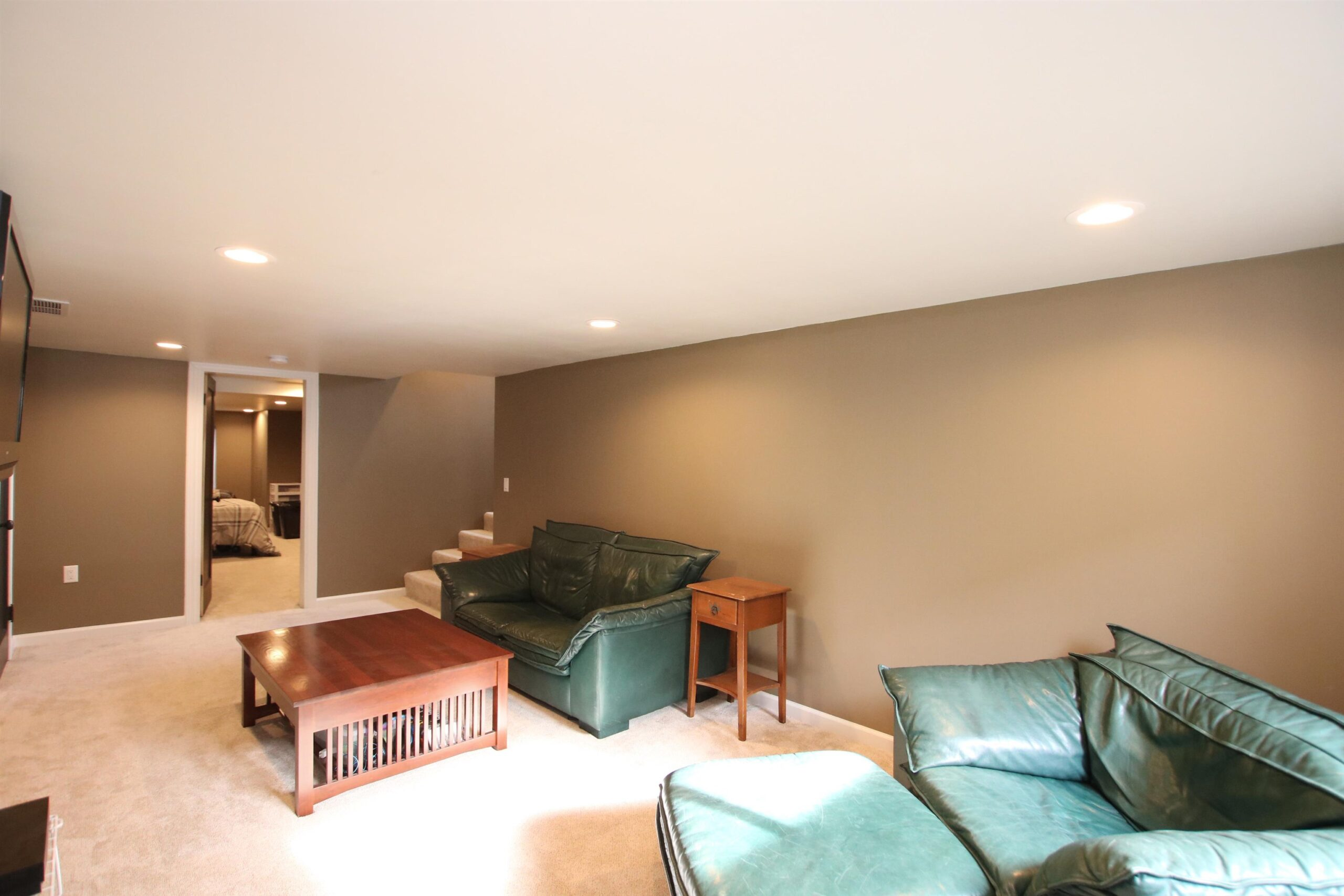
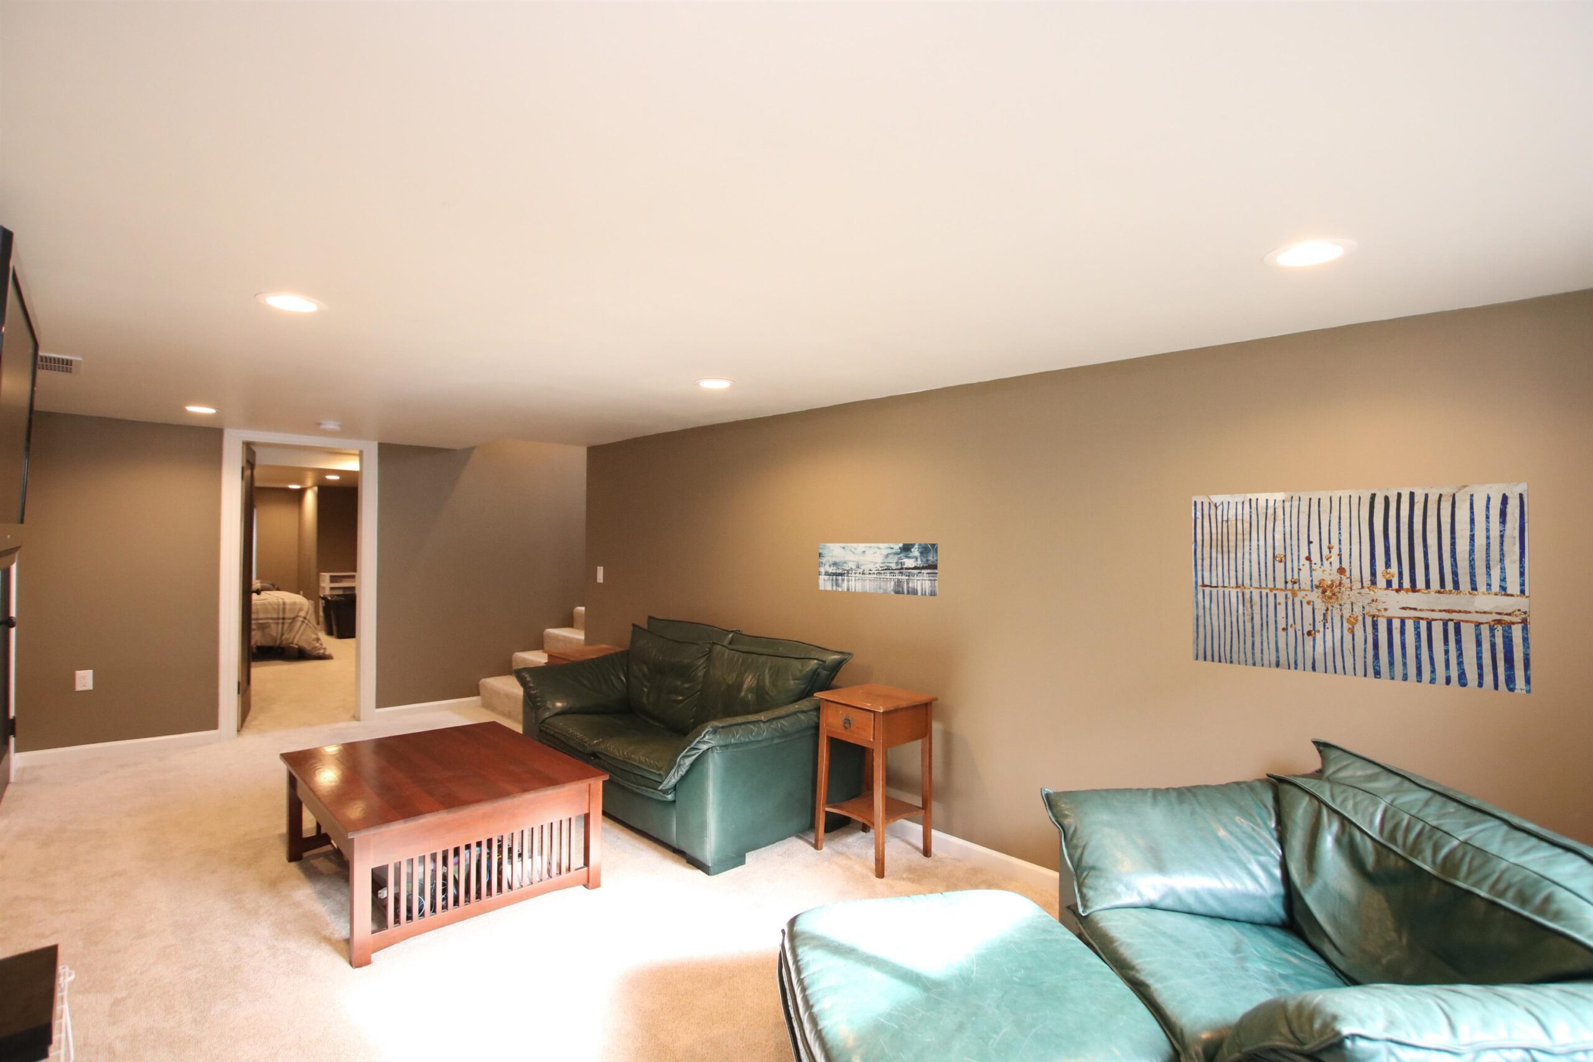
+ wall art [1191,481,1533,695]
+ wall art [818,543,939,596]
